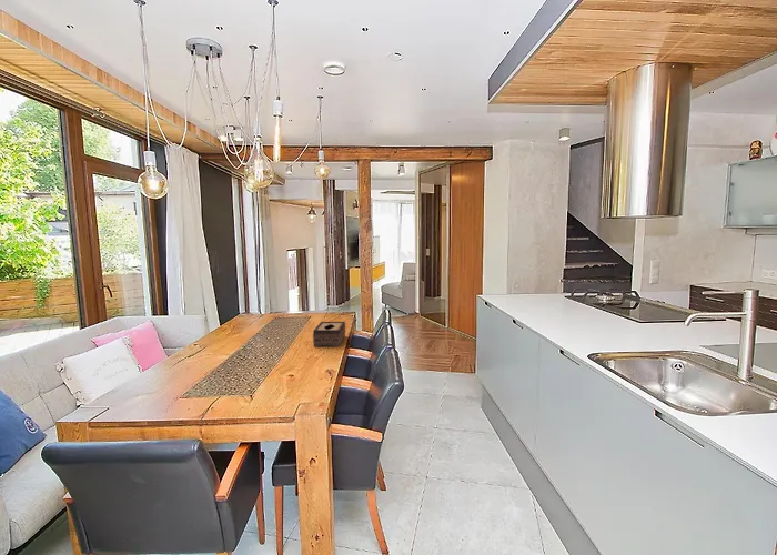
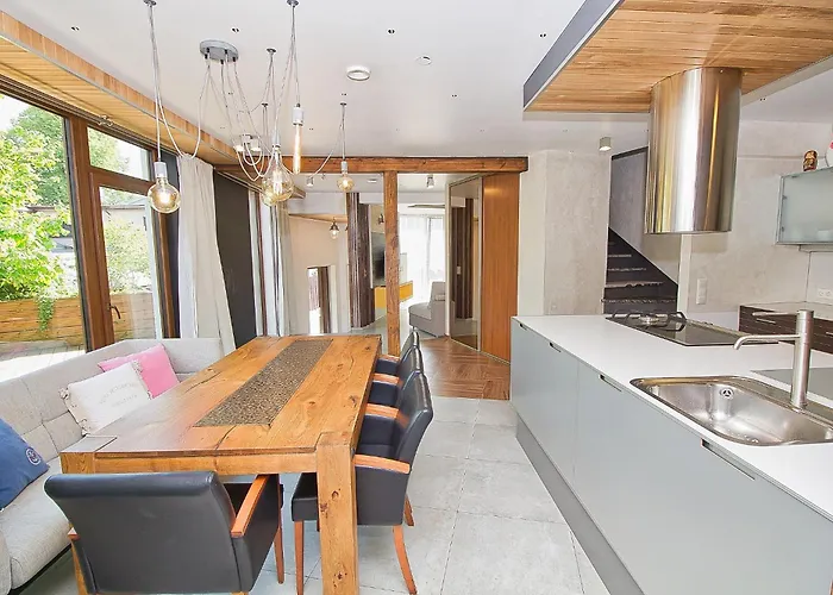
- tissue box [312,321,346,347]
